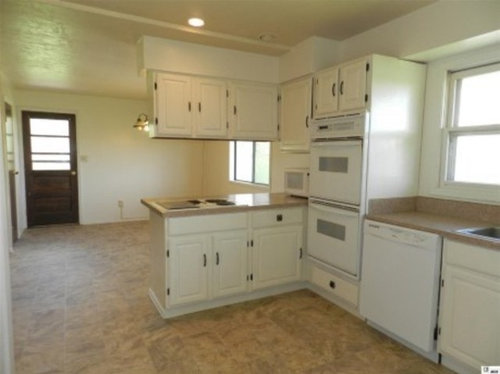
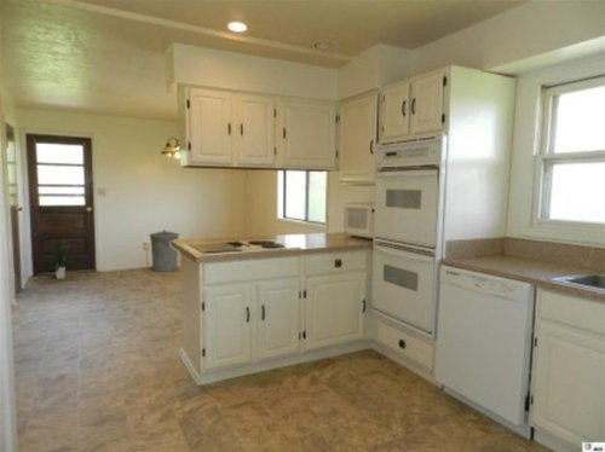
+ indoor plant [41,237,75,280]
+ trash can [148,228,180,273]
